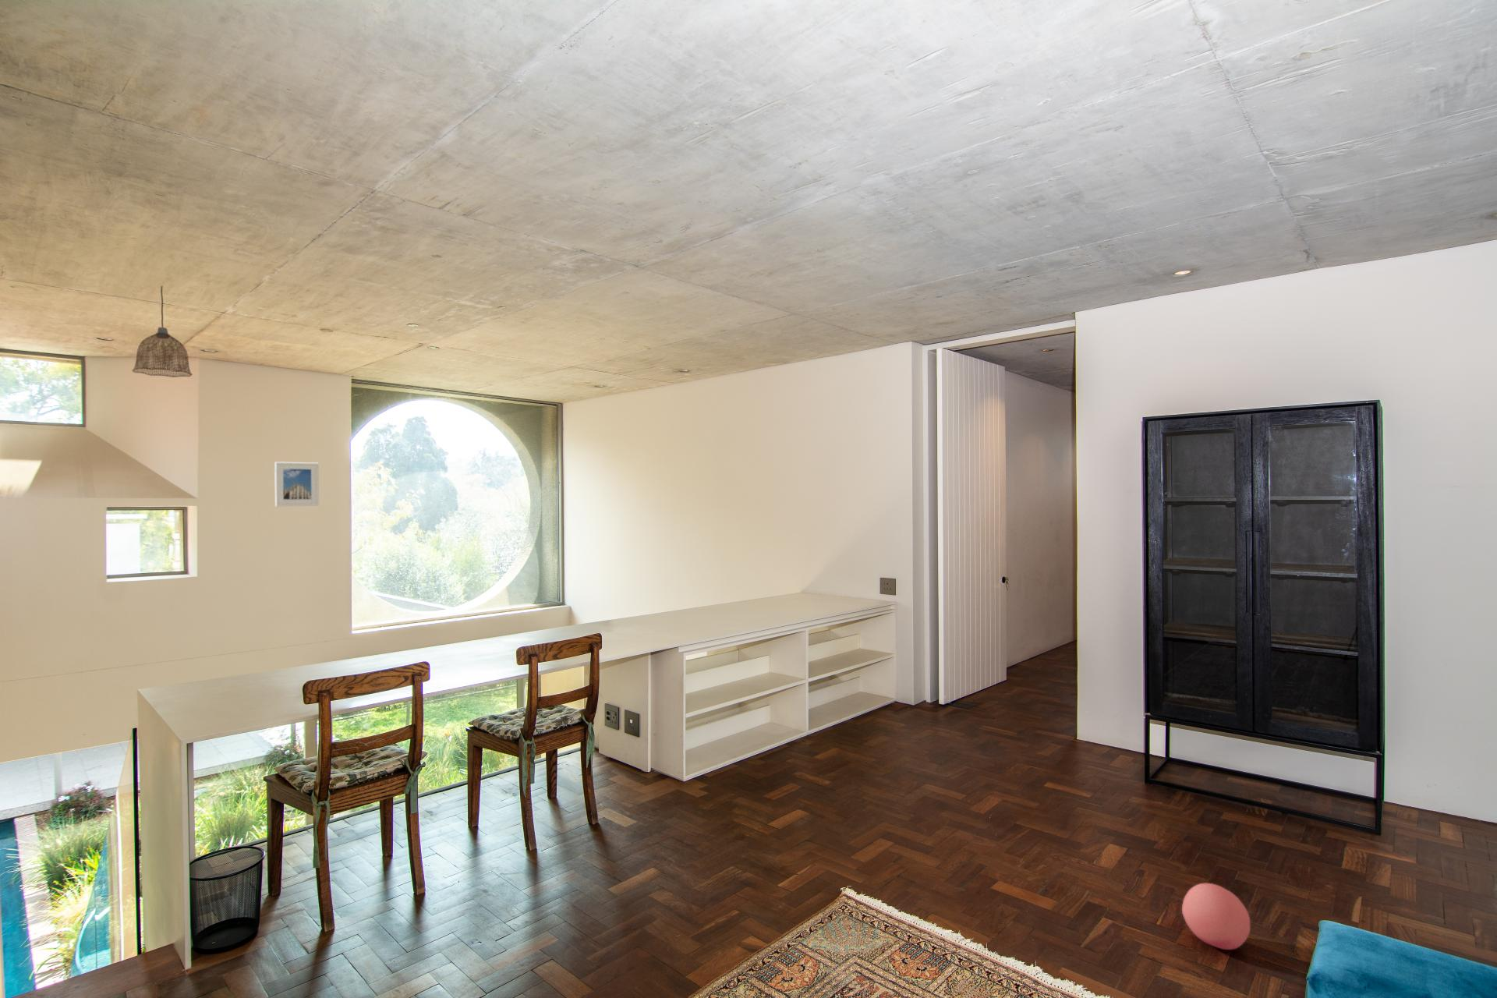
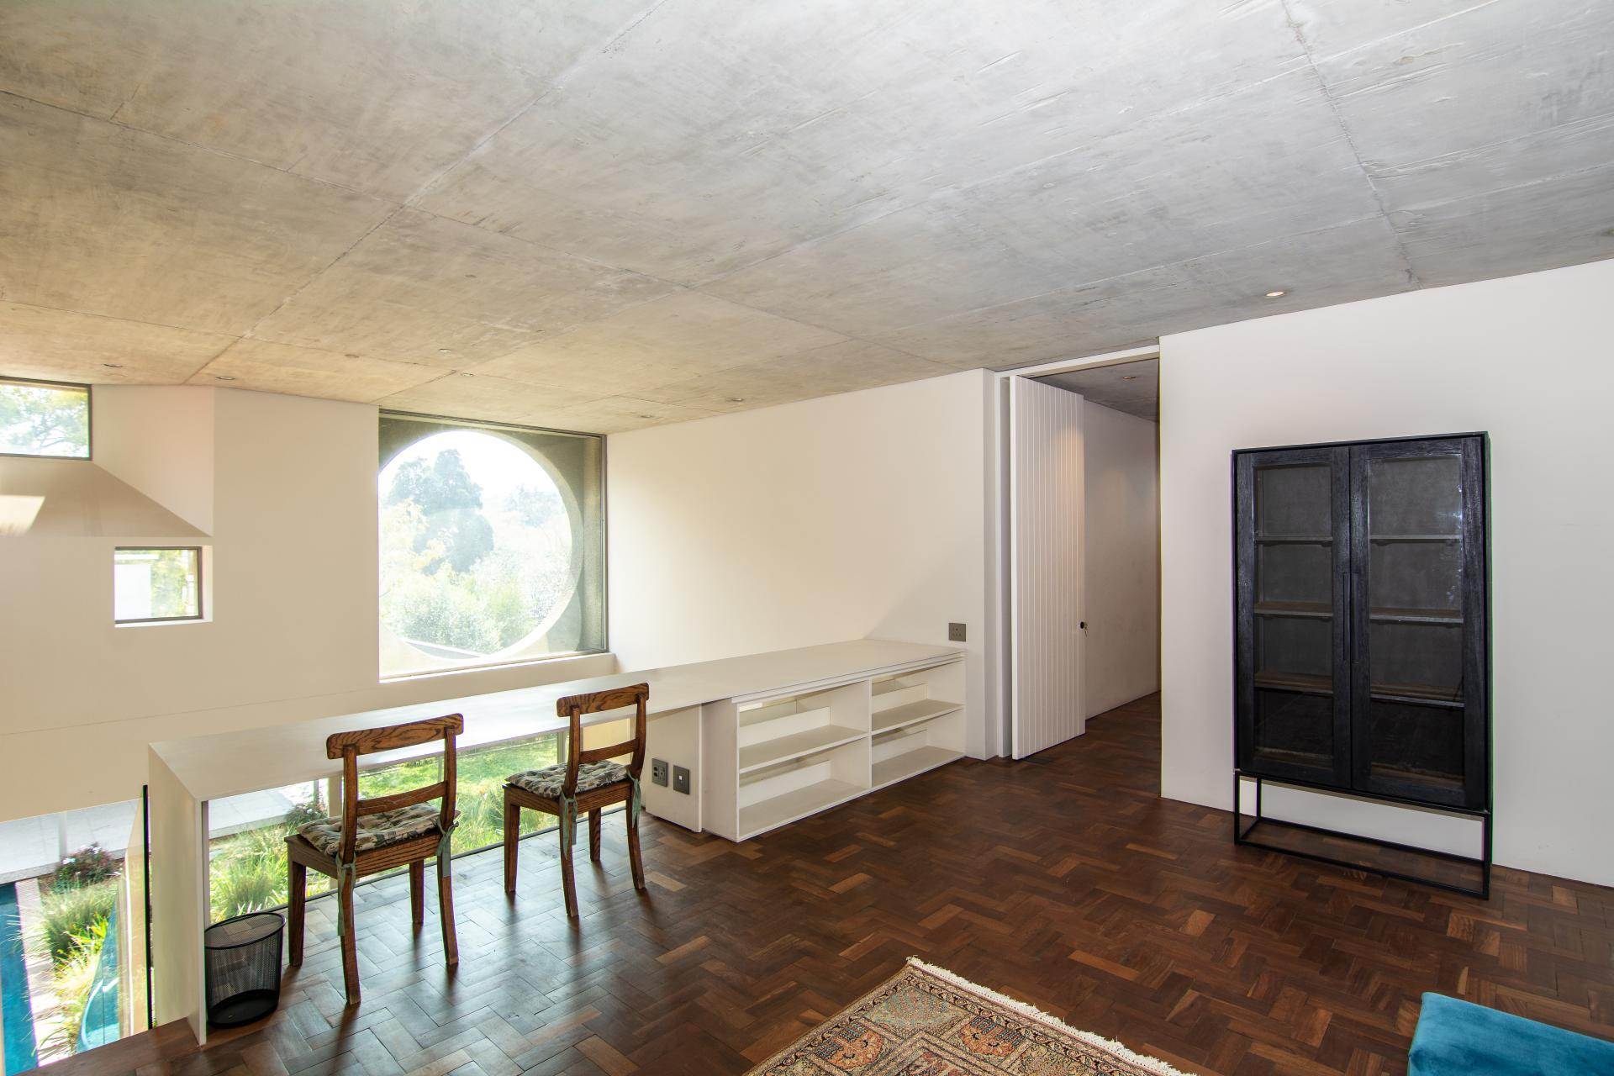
- pendant lamp [131,285,194,378]
- ball [1182,882,1252,950]
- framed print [274,461,320,508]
